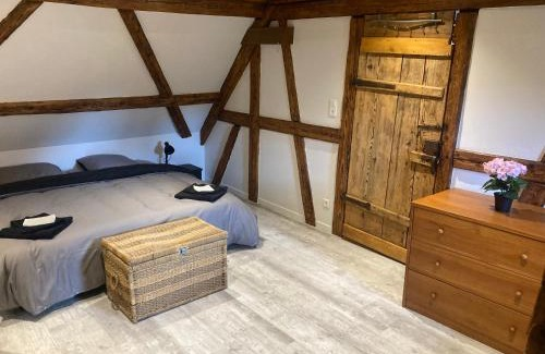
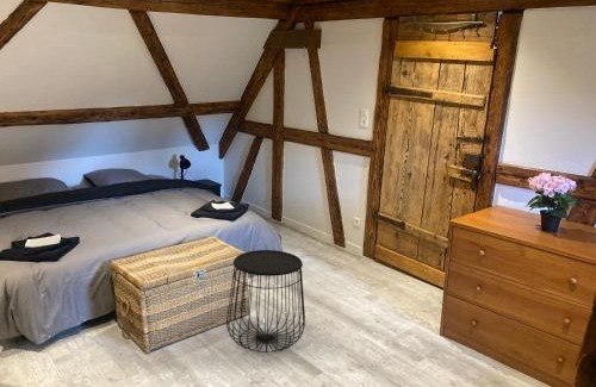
+ side table [225,249,306,354]
